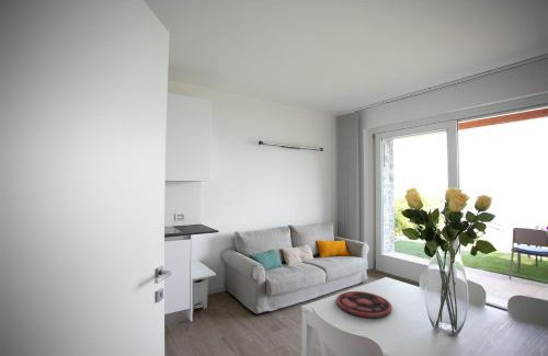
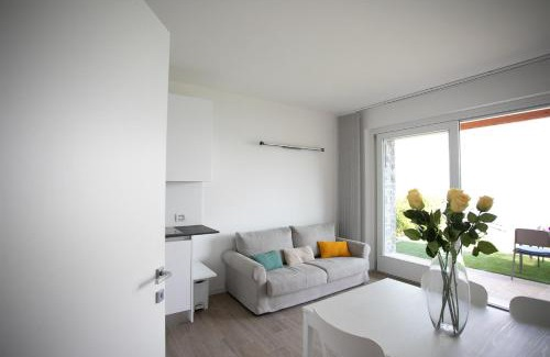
- plate [335,290,393,319]
